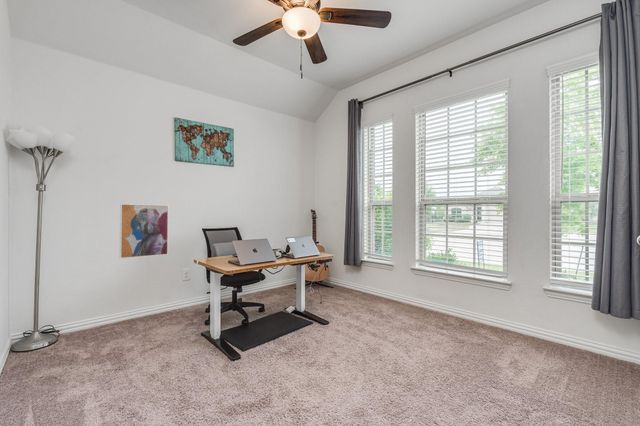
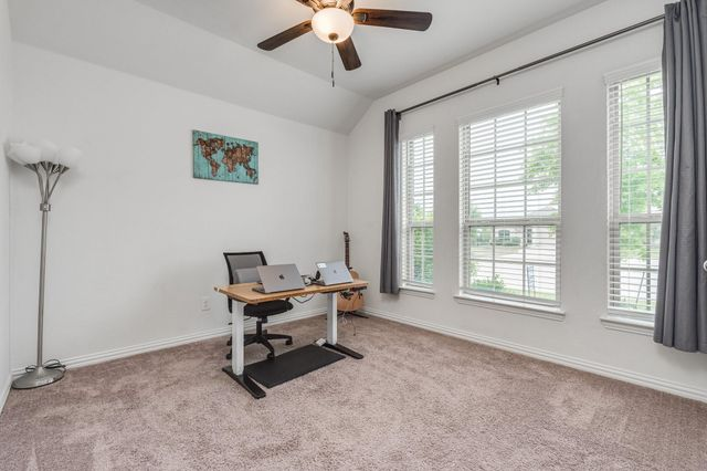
- wall art [119,203,170,260]
